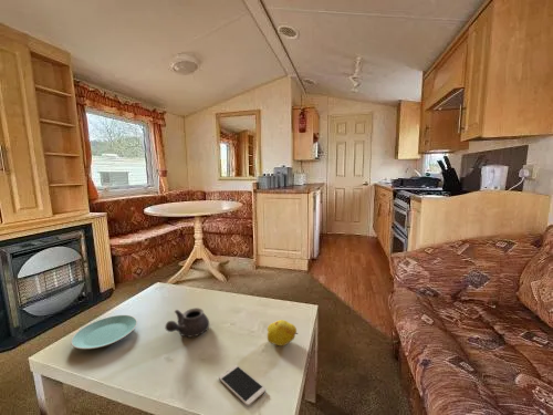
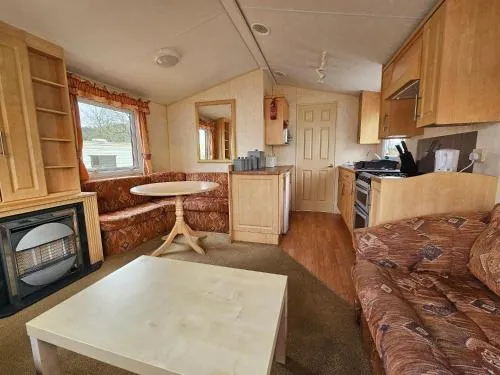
- smartphone [218,364,268,407]
- teapot [164,307,210,339]
- plate [70,314,138,351]
- fruit [267,319,299,346]
